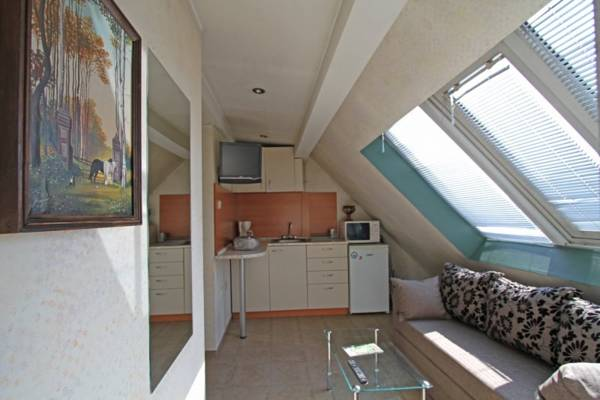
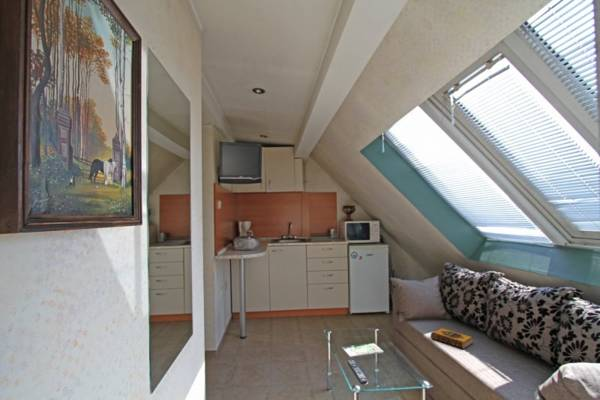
+ hardback book [430,327,474,350]
